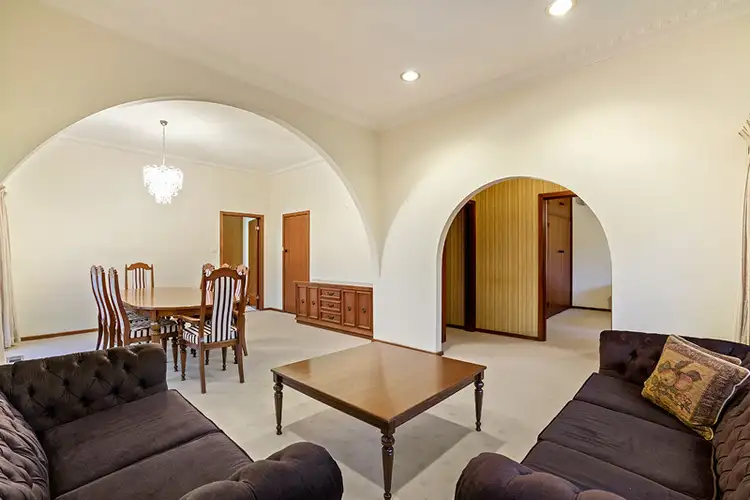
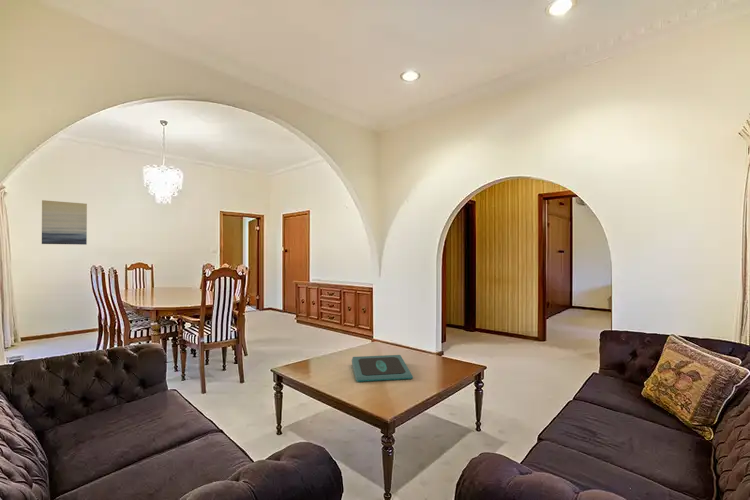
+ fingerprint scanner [351,354,414,383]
+ wall art [41,199,88,246]
